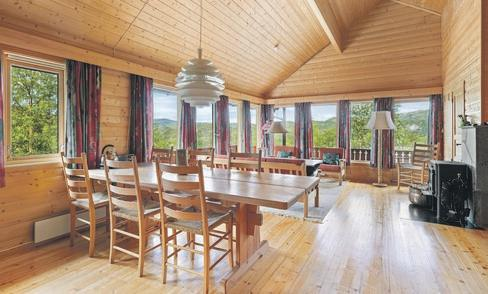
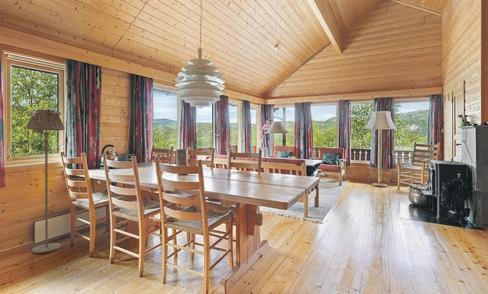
+ floor lamp [25,108,66,254]
